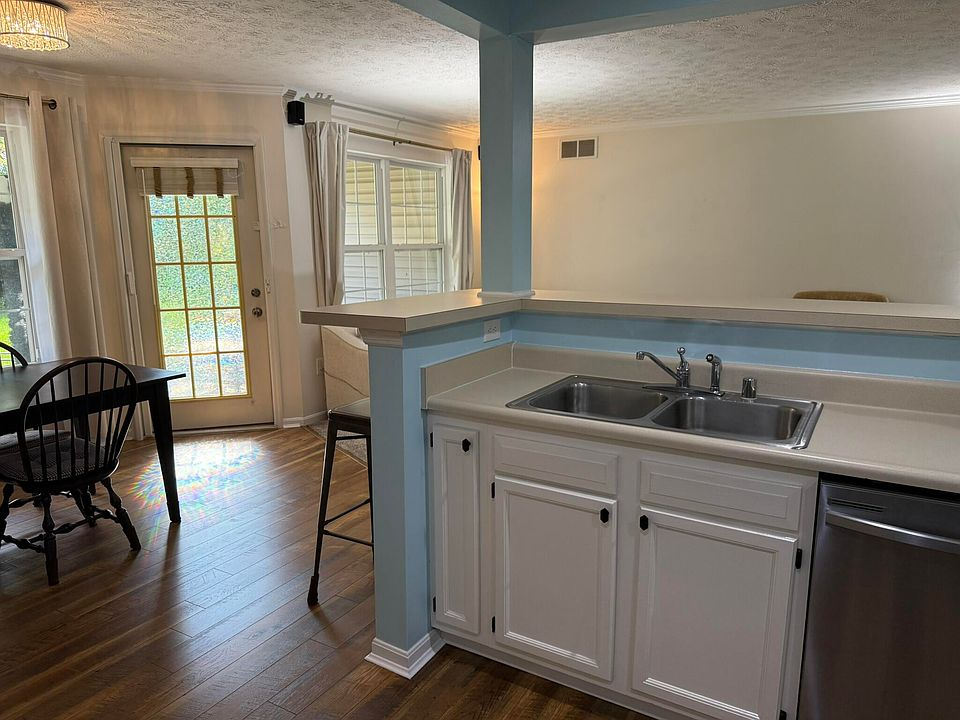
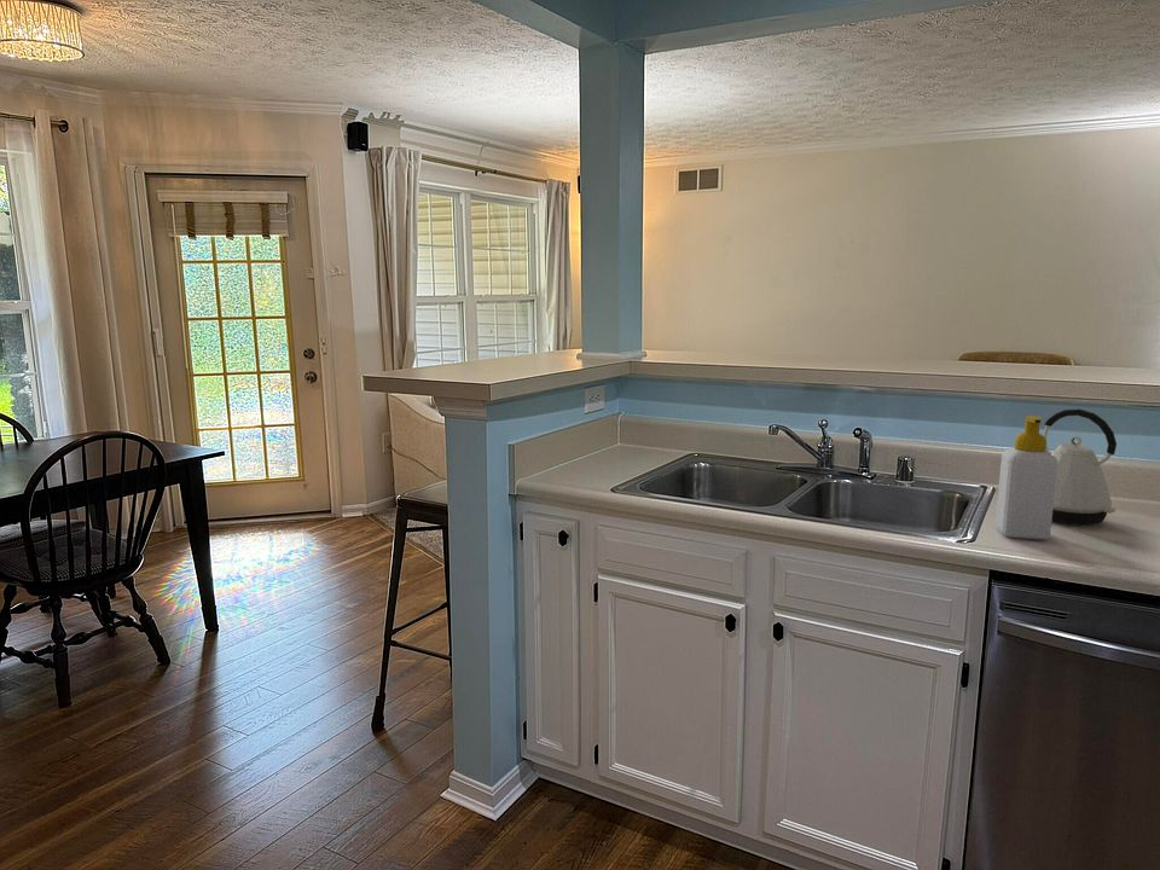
+ kettle [1043,408,1118,527]
+ soap bottle [994,414,1057,541]
